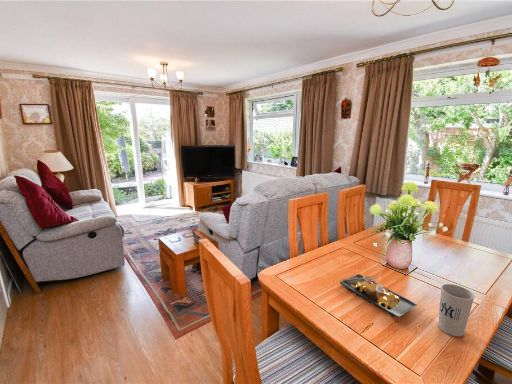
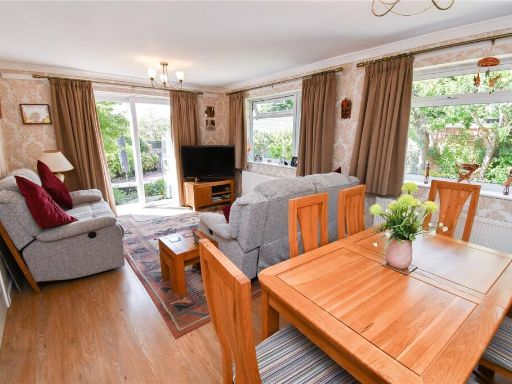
- plate [339,273,419,318]
- cup [437,283,476,337]
